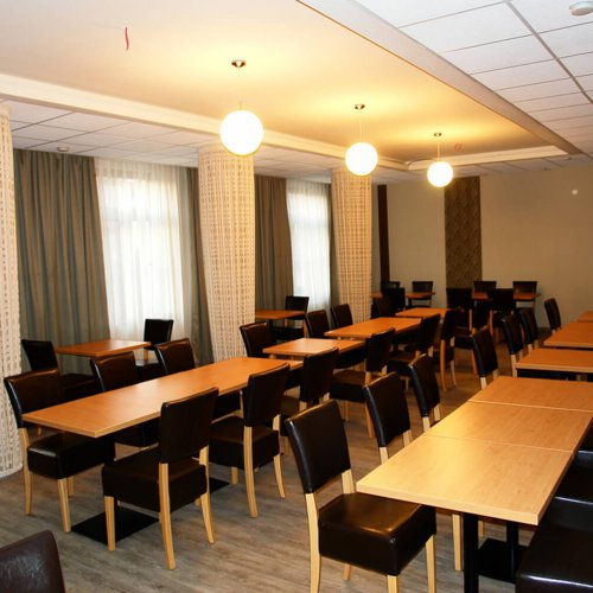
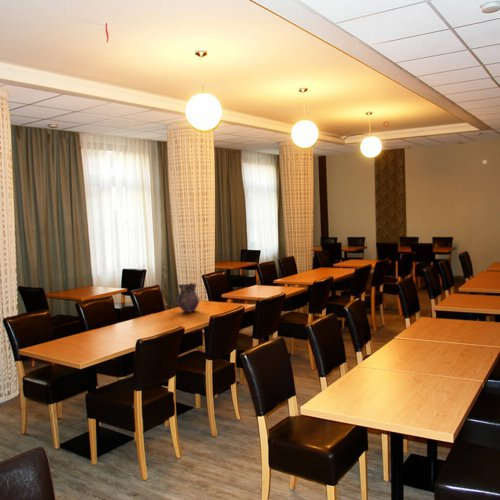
+ vase [176,282,200,313]
